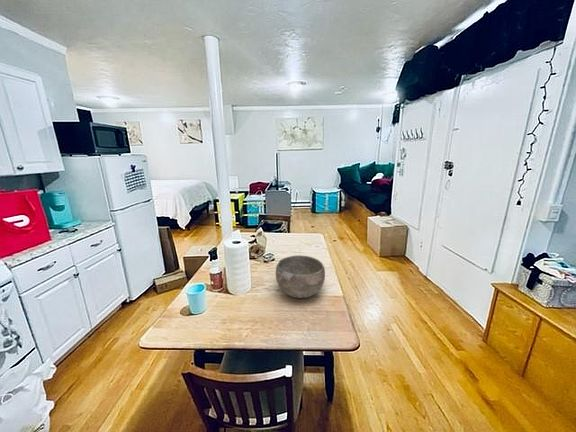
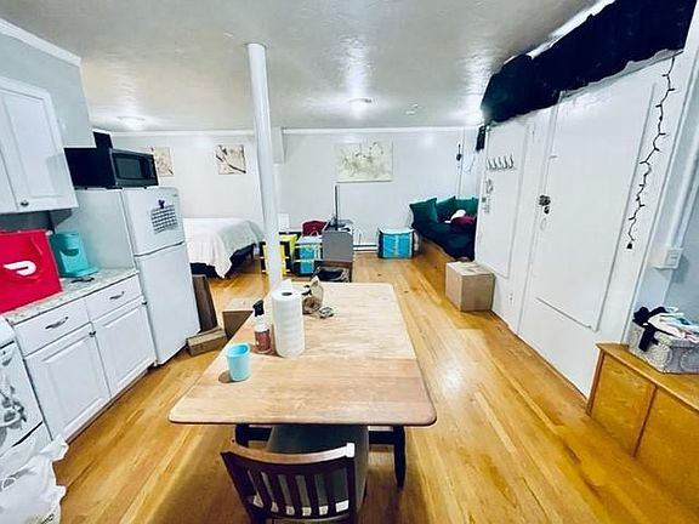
- bowl [275,254,326,299]
